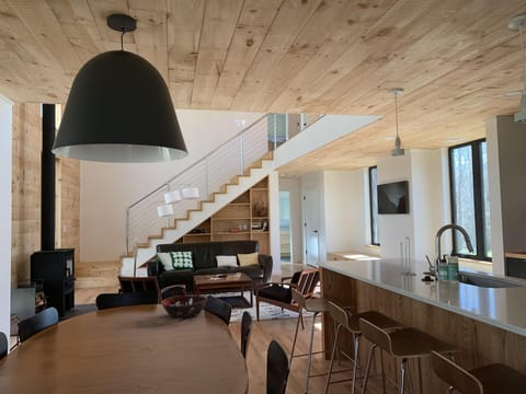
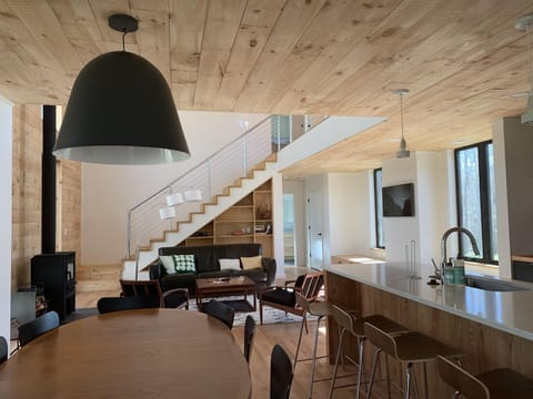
- decorative bowl [160,294,208,318]
